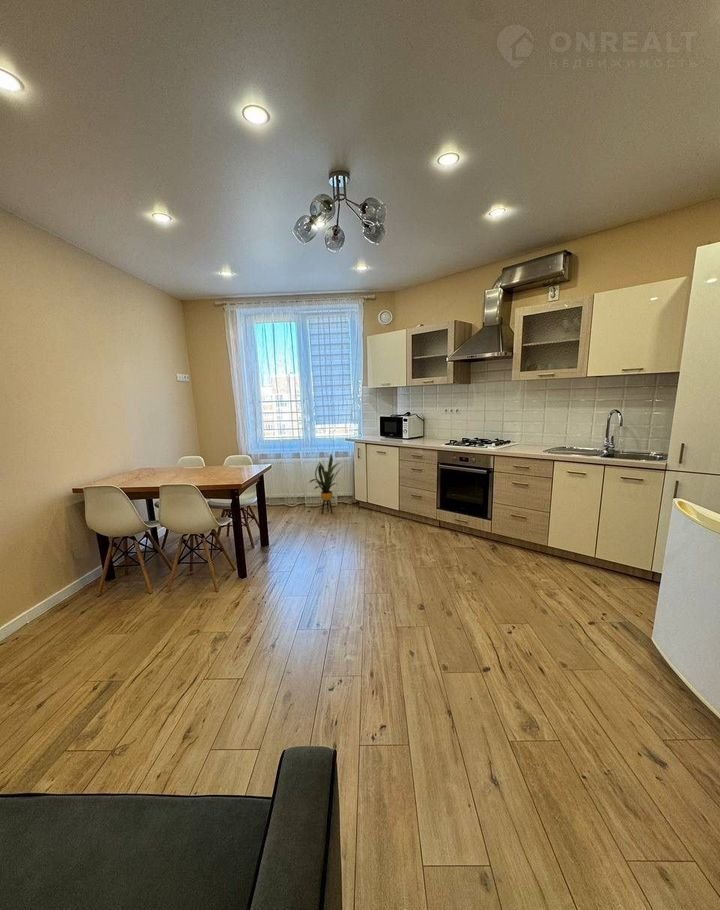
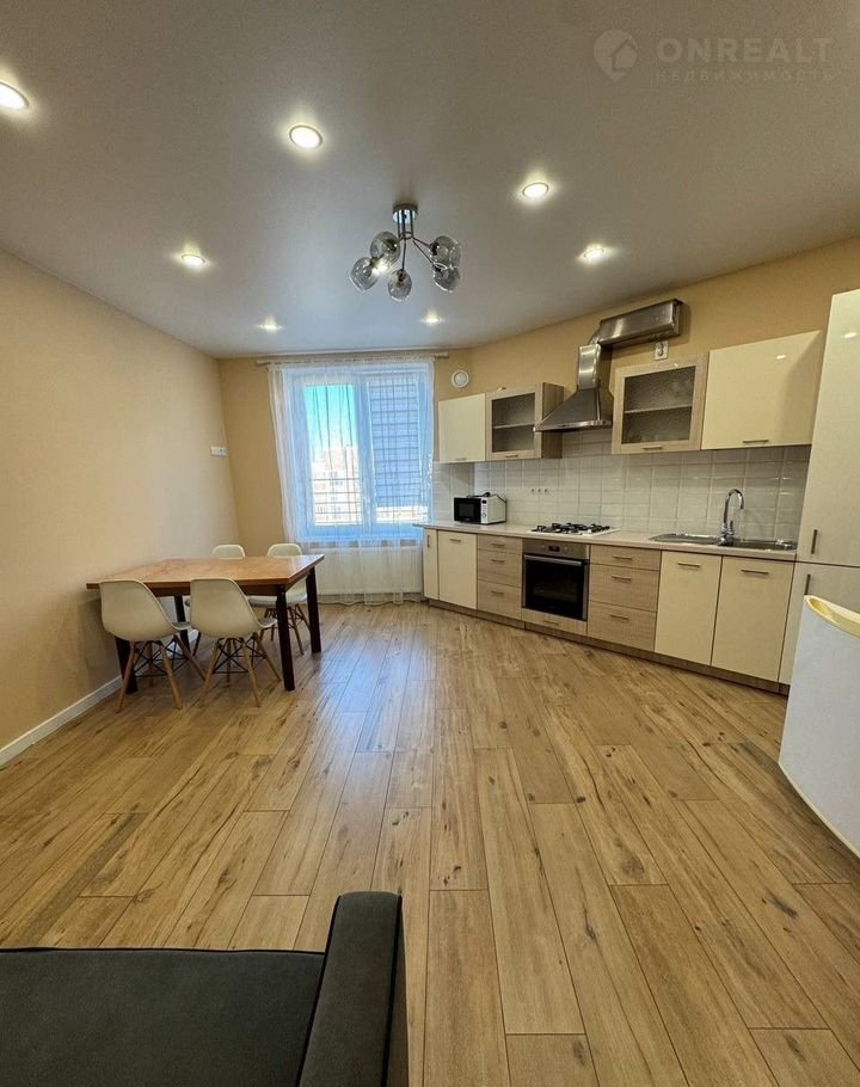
- house plant [307,453,347,515]
